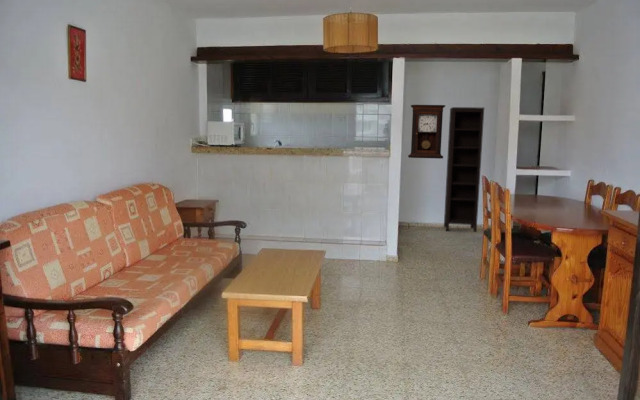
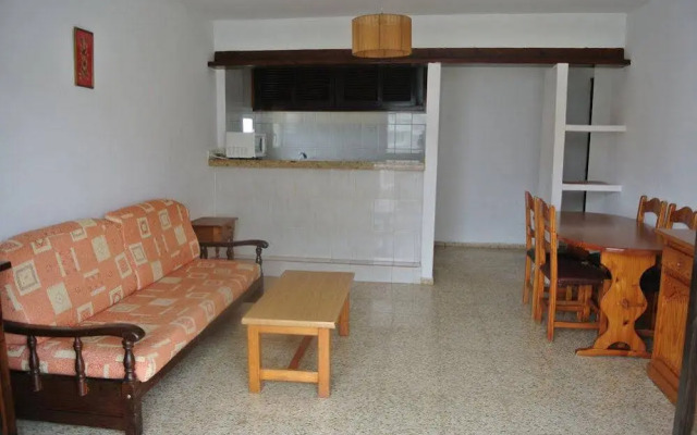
- pendulum clock [407,104,446,160]
- bookcase [443,106,486,233]
